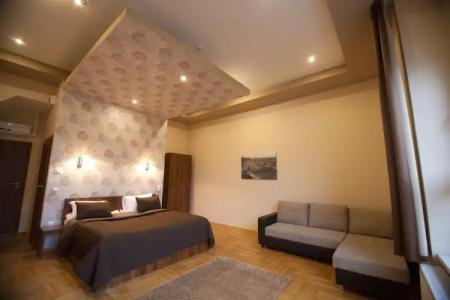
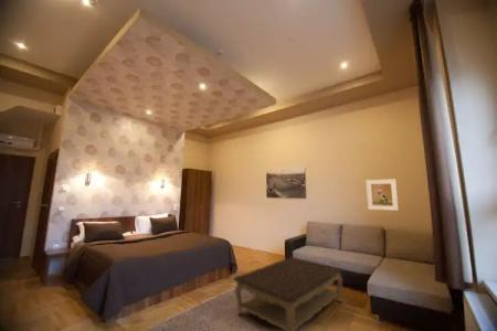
+ coffee table [232,256,345,331]
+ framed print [364,178,400,212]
